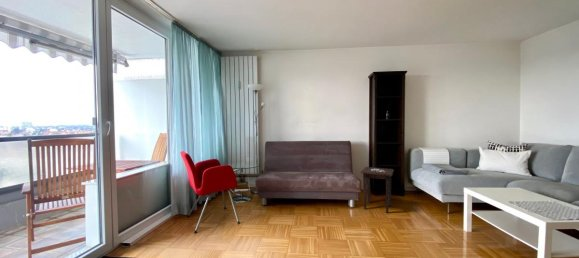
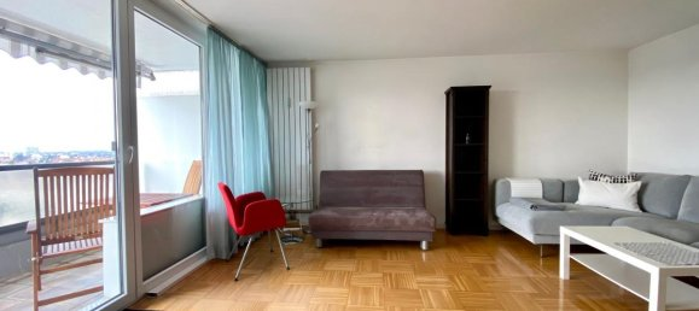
- side table [359,166,395,214]
